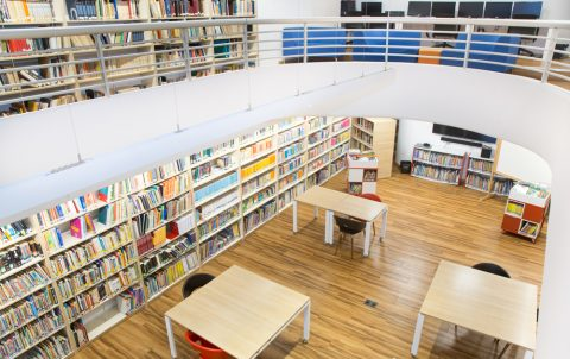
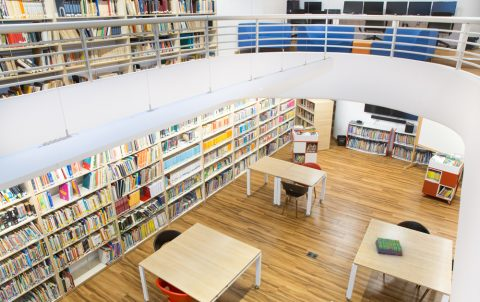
+ stack of books [375,237,404,256]
